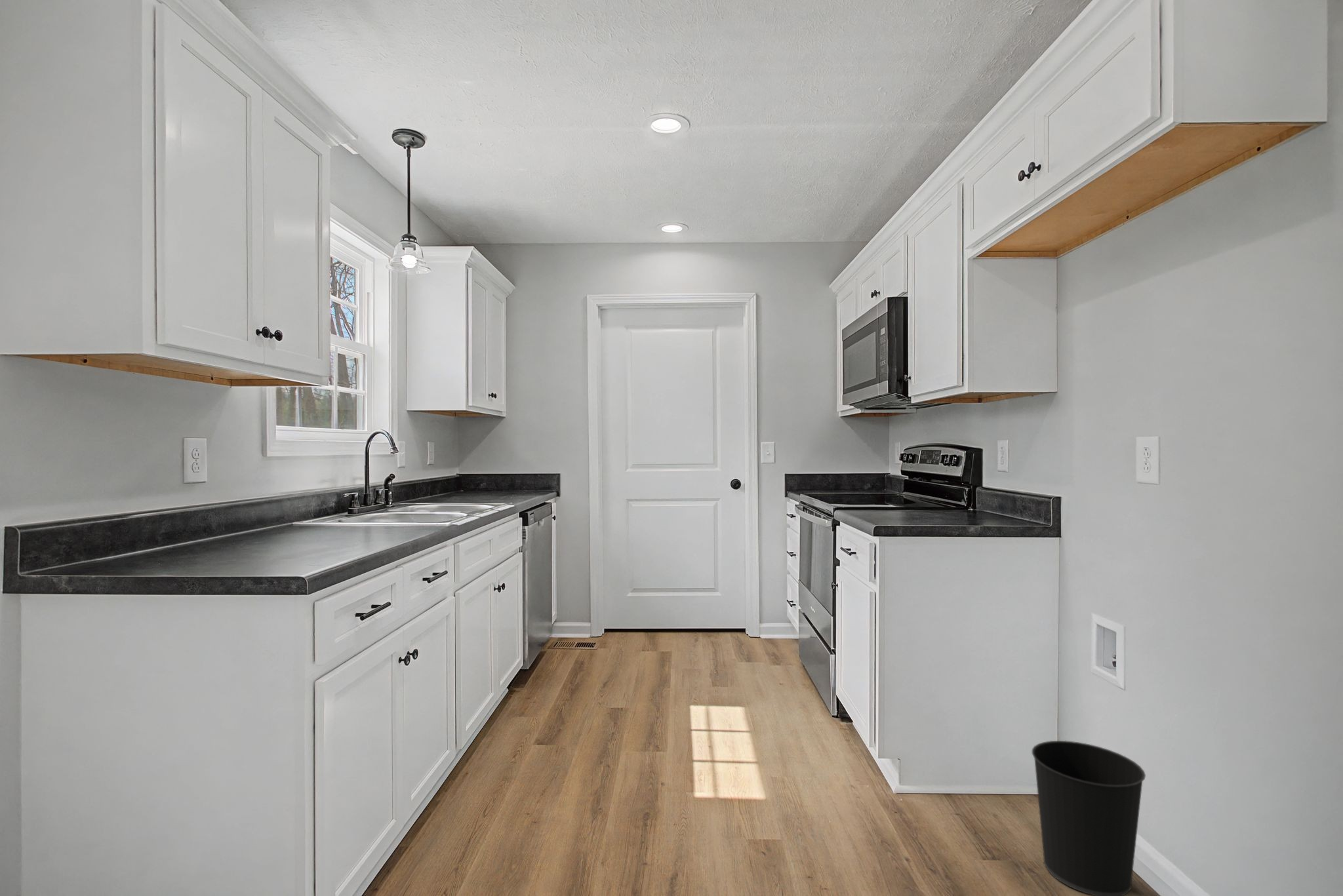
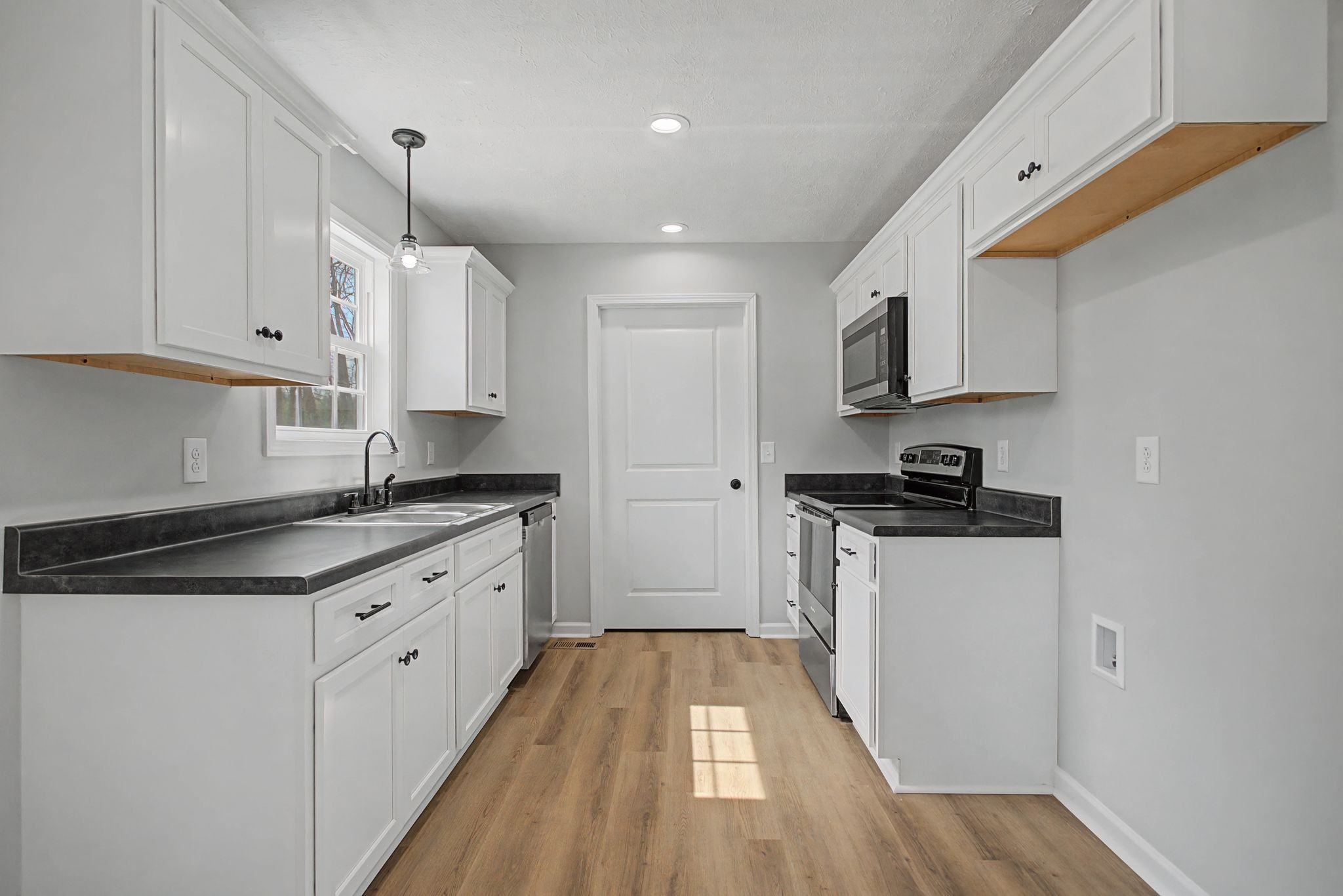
- wastebasket [1032,740,1146,896]
